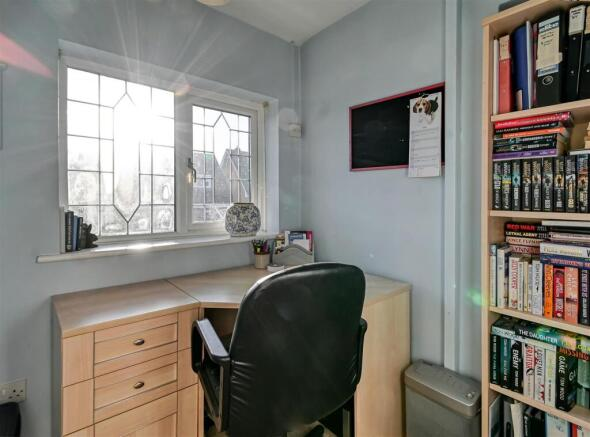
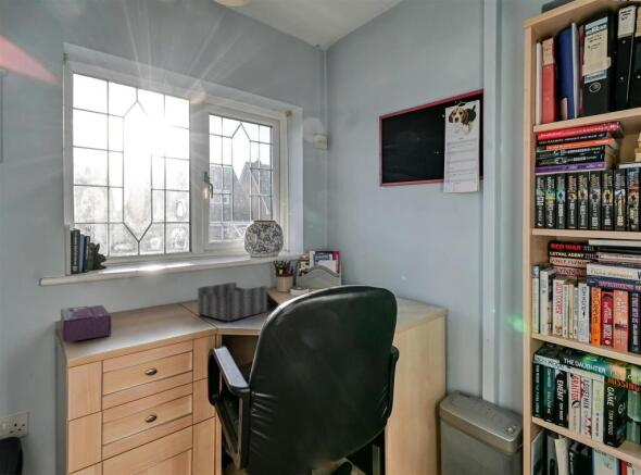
+ tissue box [60,304,113,343]
+ desk organizer [197,282,280,322]
